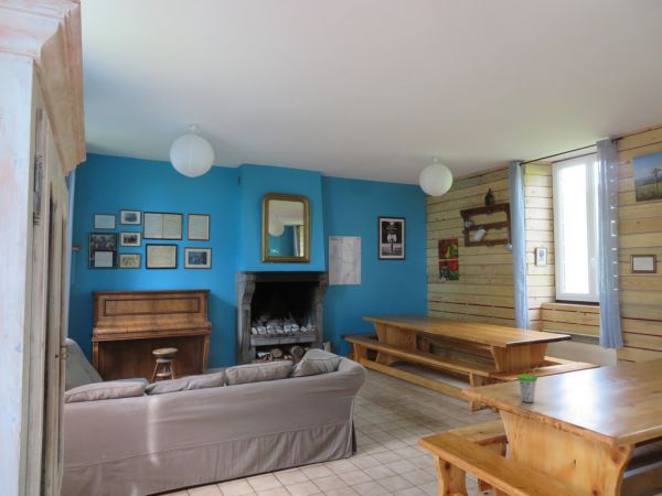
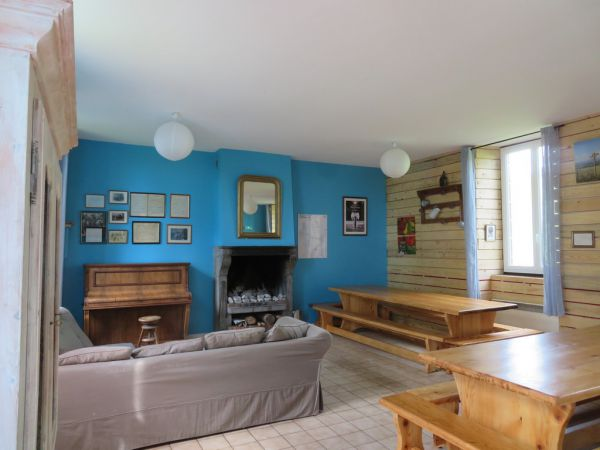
- cup [516,365,538,403]
